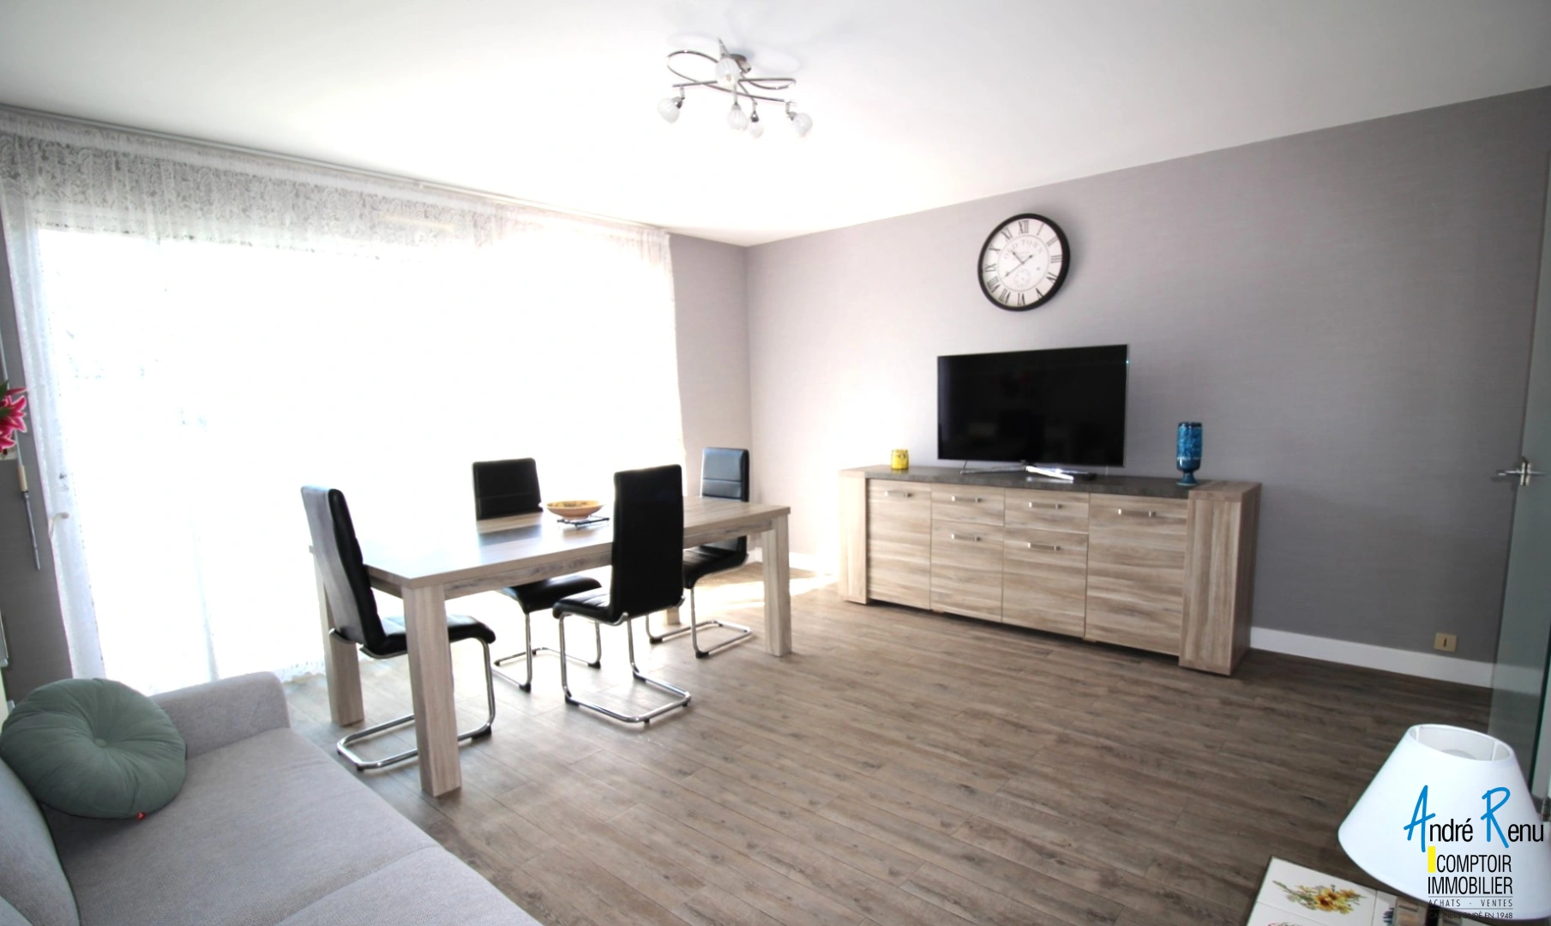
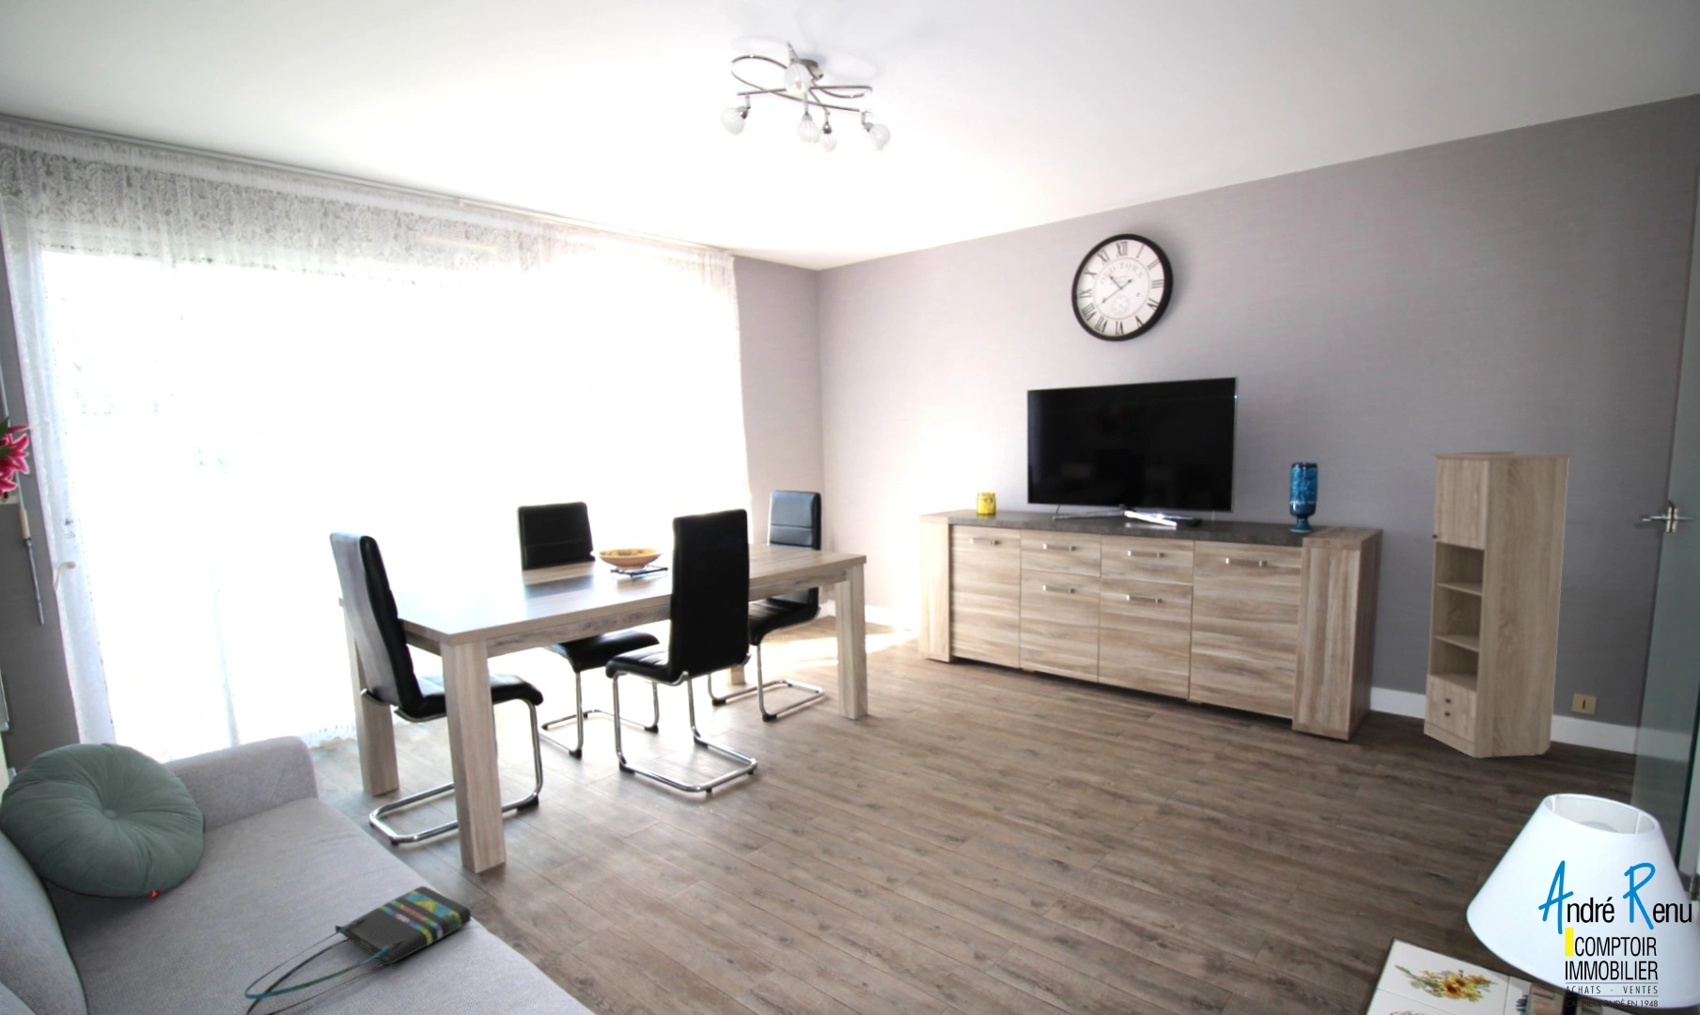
+ tote bag [243,886,471,1015]
+ storage cabinet [1423,451,1574,759]
